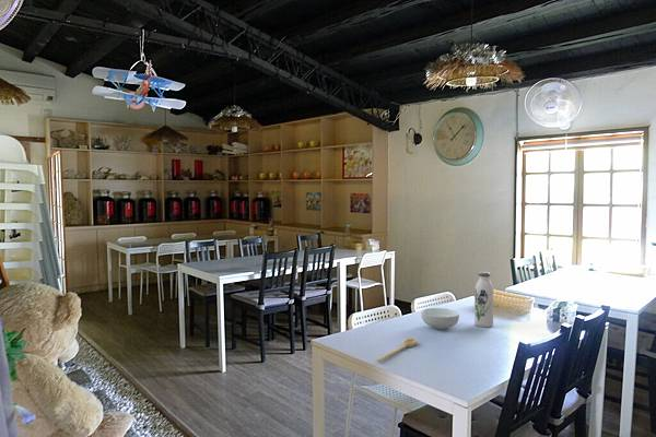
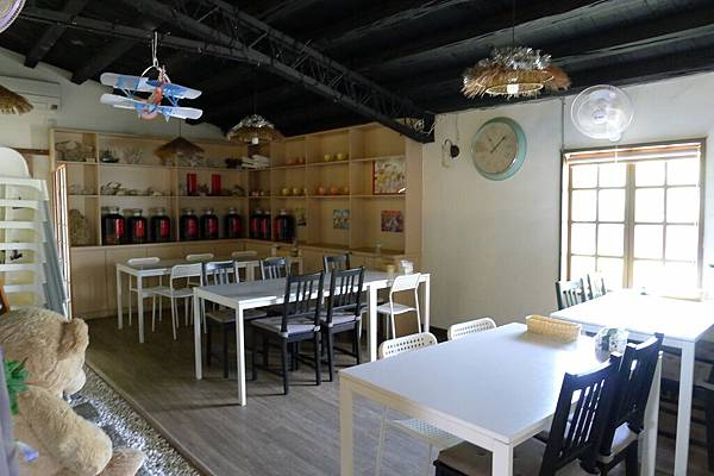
- cereal bowl [421,307,460,330]
- spoon [376,338,418,363]
- water bottle [473,271,494,328]
